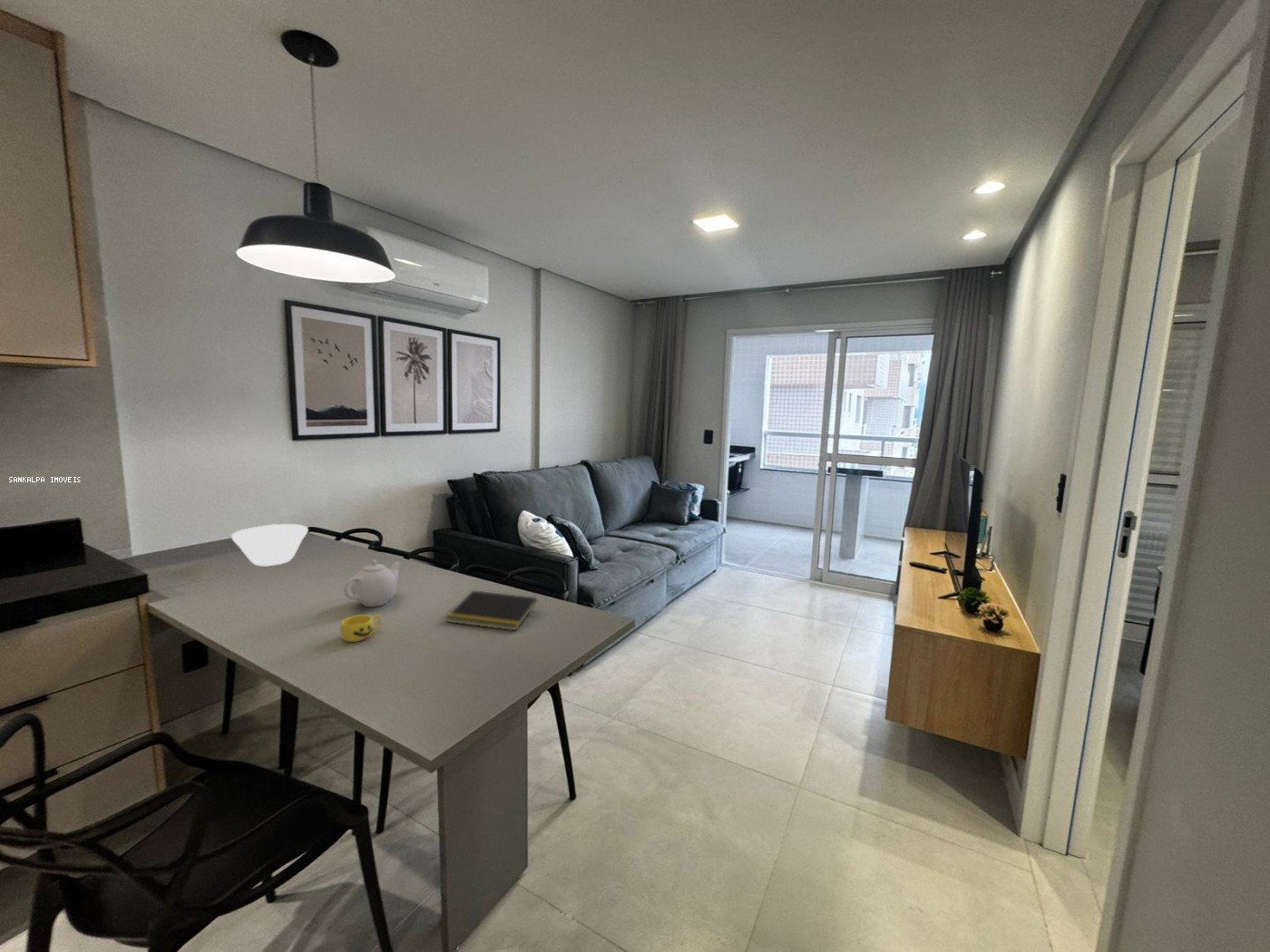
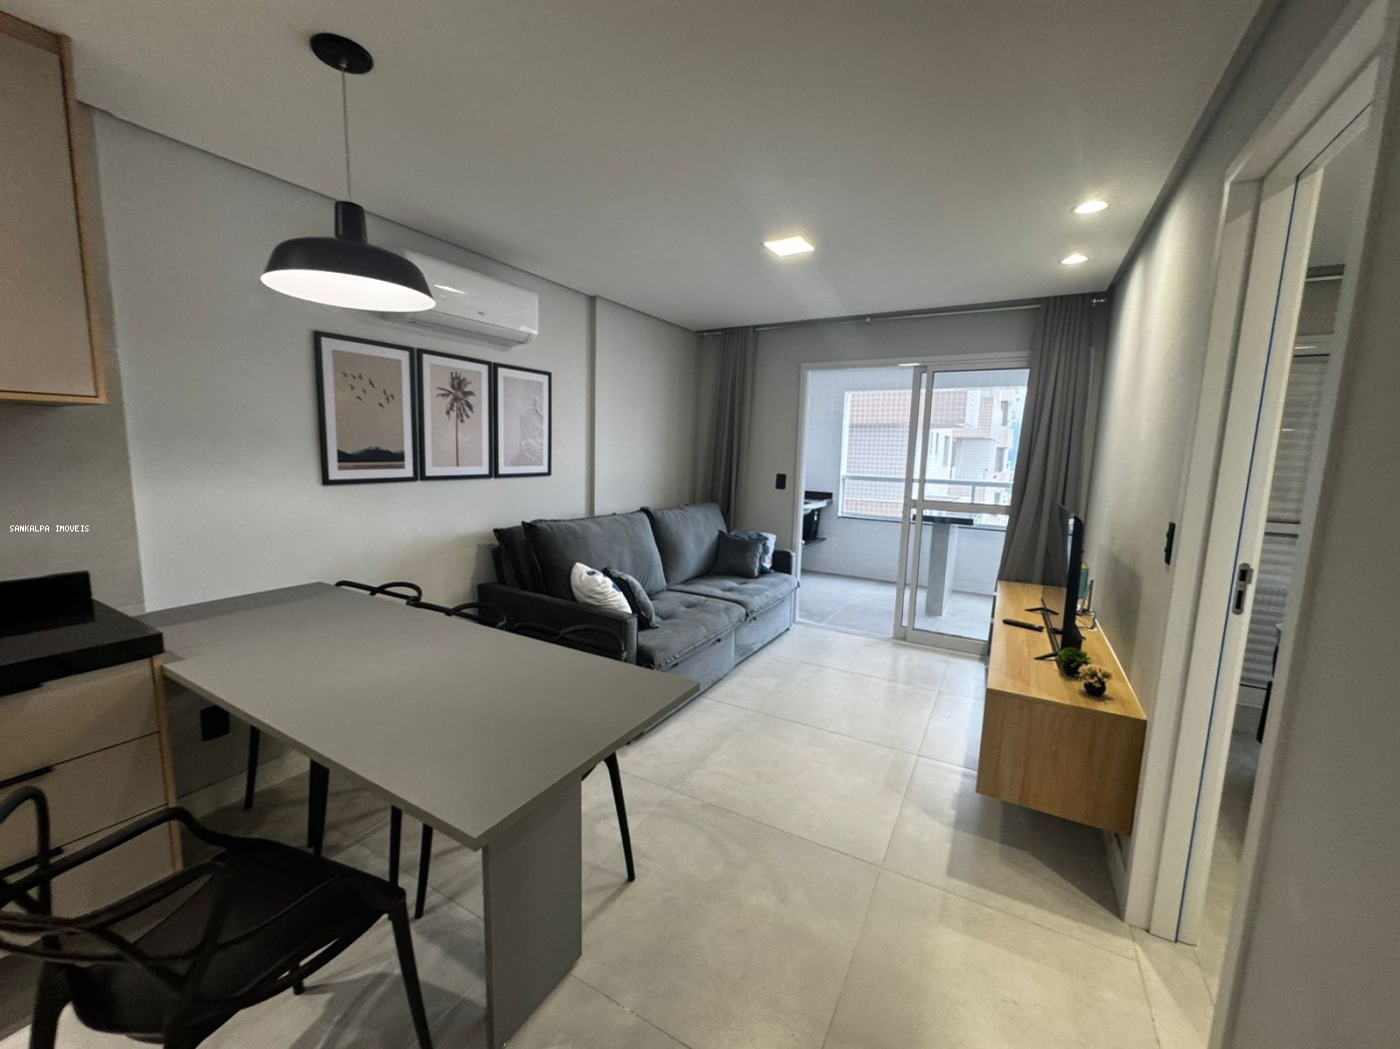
- teapot [343,559,403,607]
- notepad [445,589,538,632]
- bowl [230,523,309,567]
- cup [339,614,383,643]
